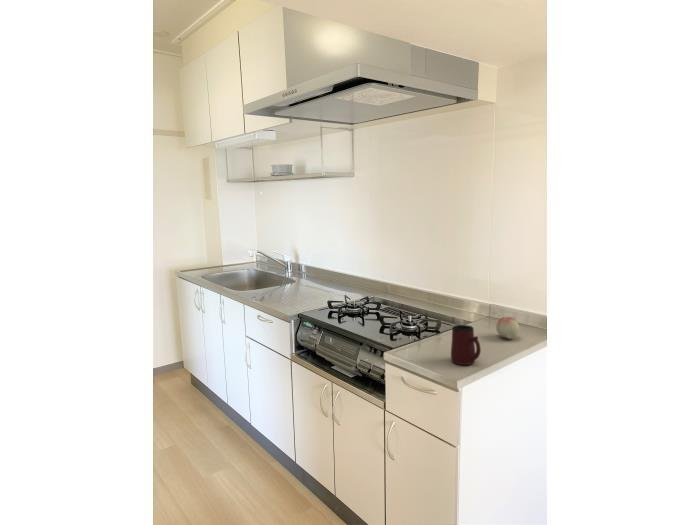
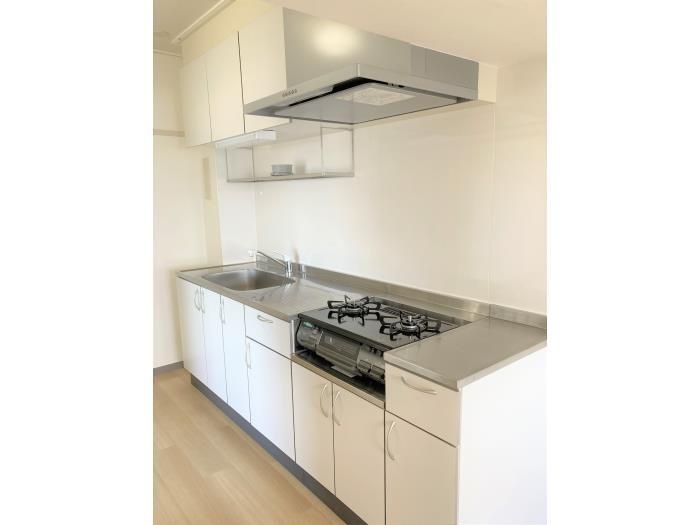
- fruit [495,316,520,340]
- mug [450,324,482,366]
